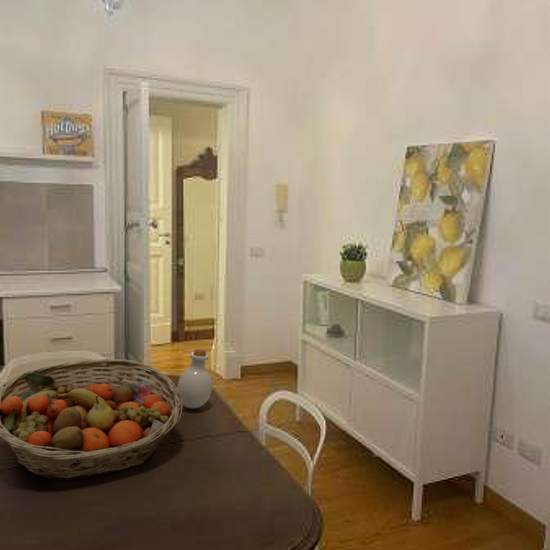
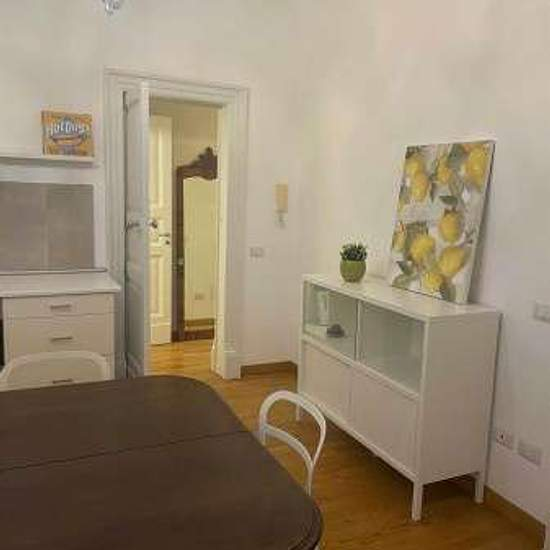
- fruit basket [0,358,184,481]
- bottle [176,348,213,410]
